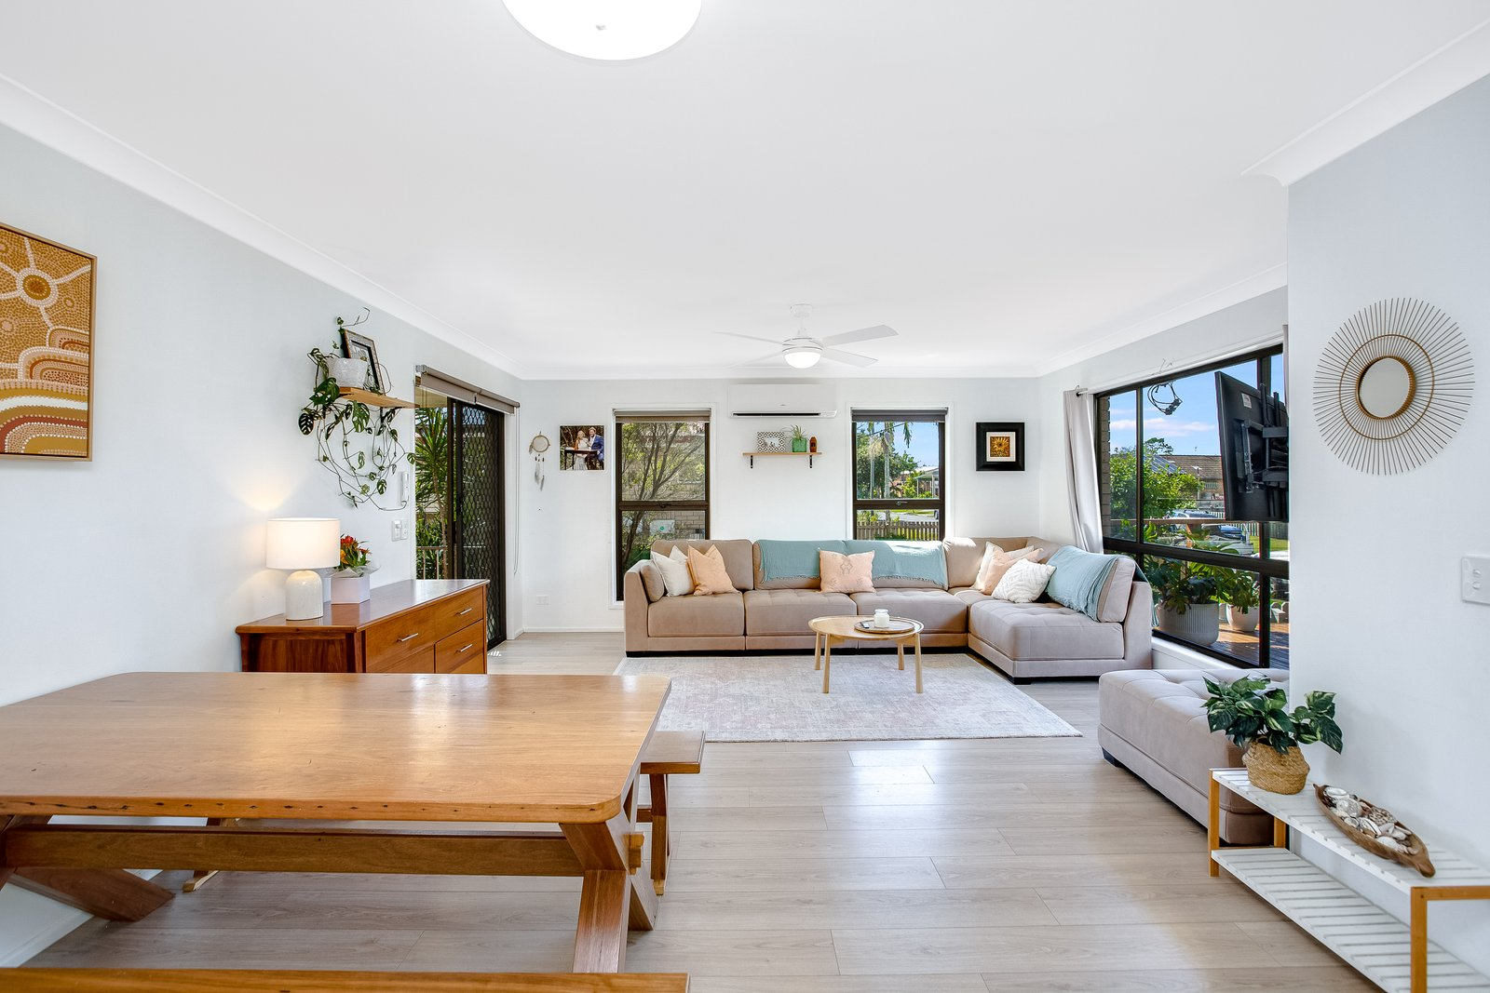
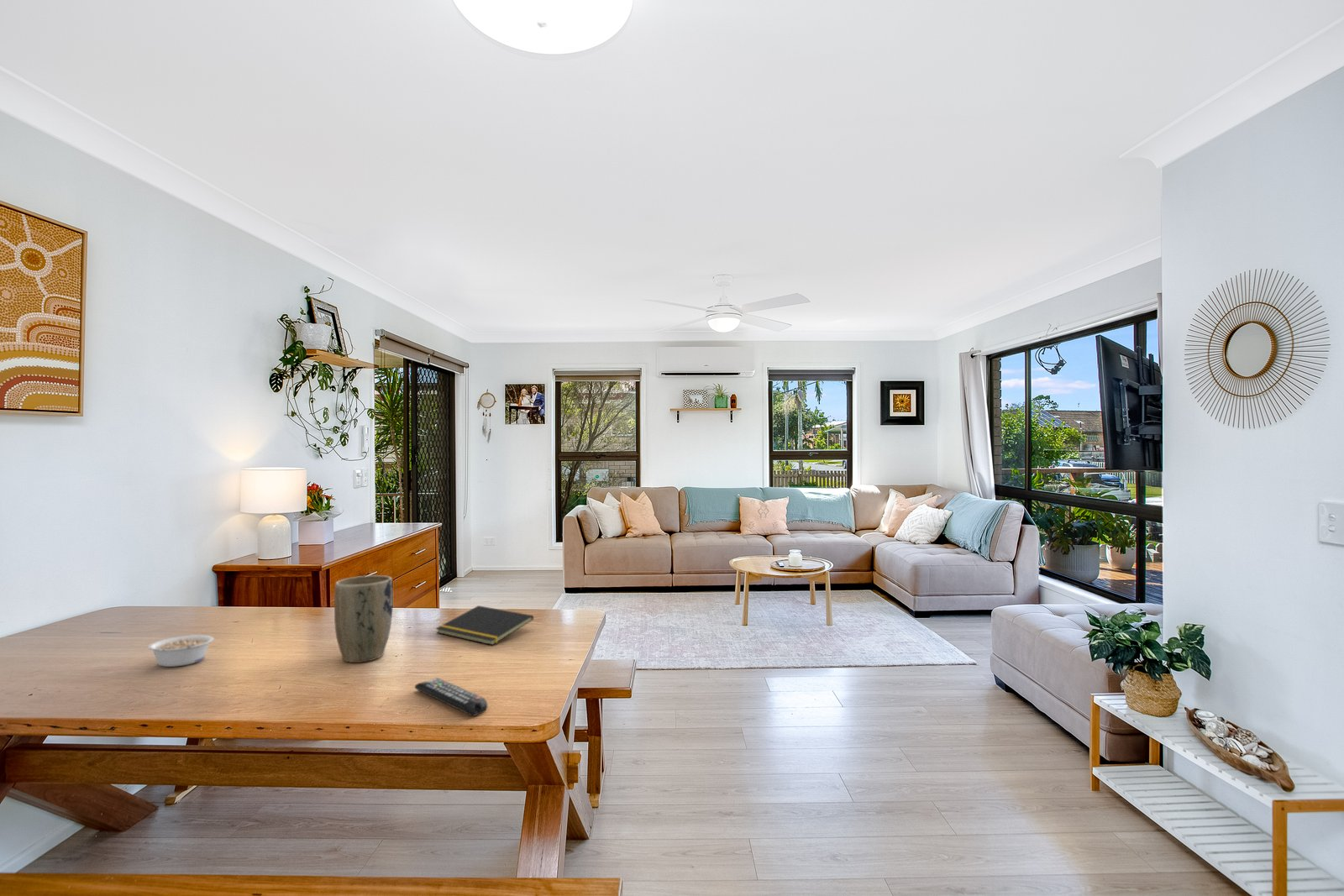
+ legume [147,634,214,668]
+ plant pot [333,574,394,663]
+ remote control [414,677,488,717]
+ notepad [435,605,534,646]
